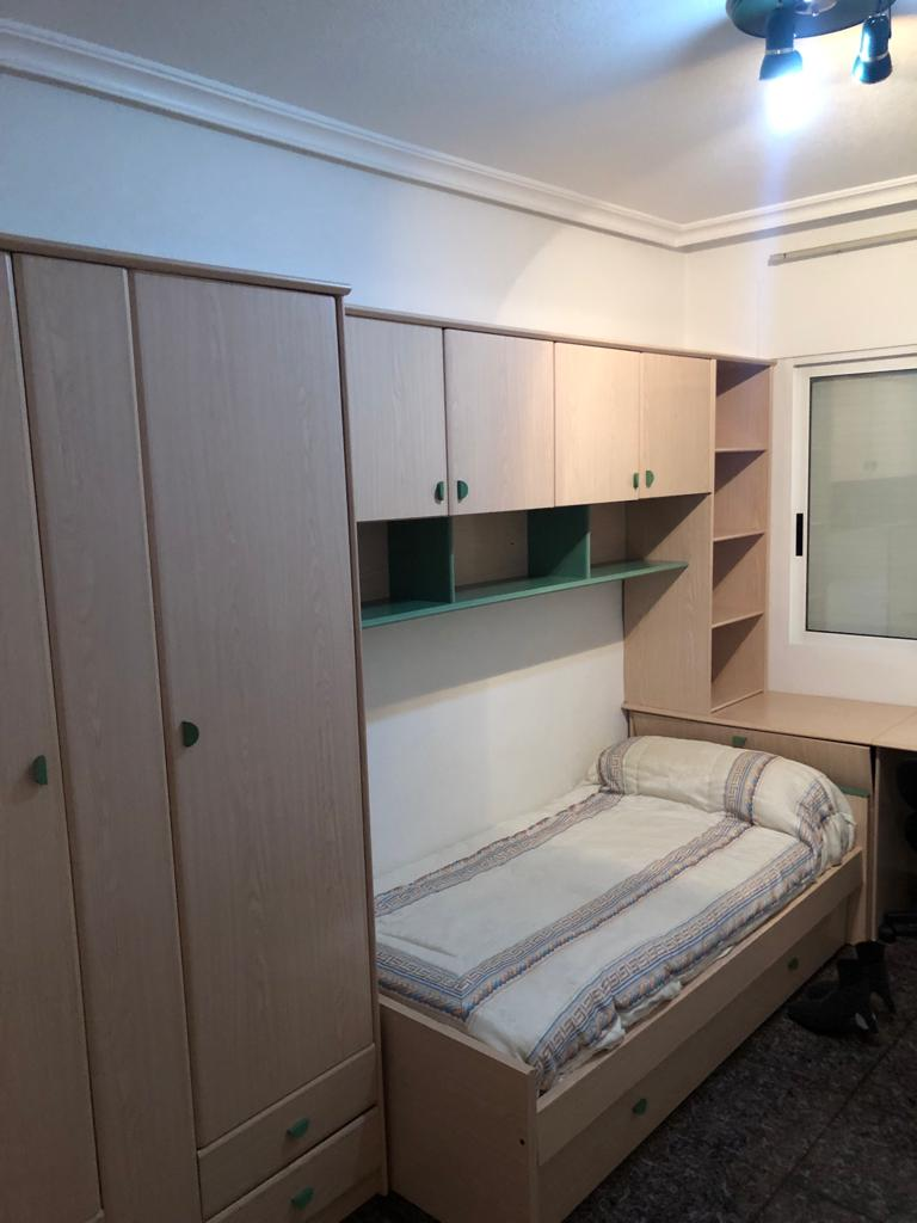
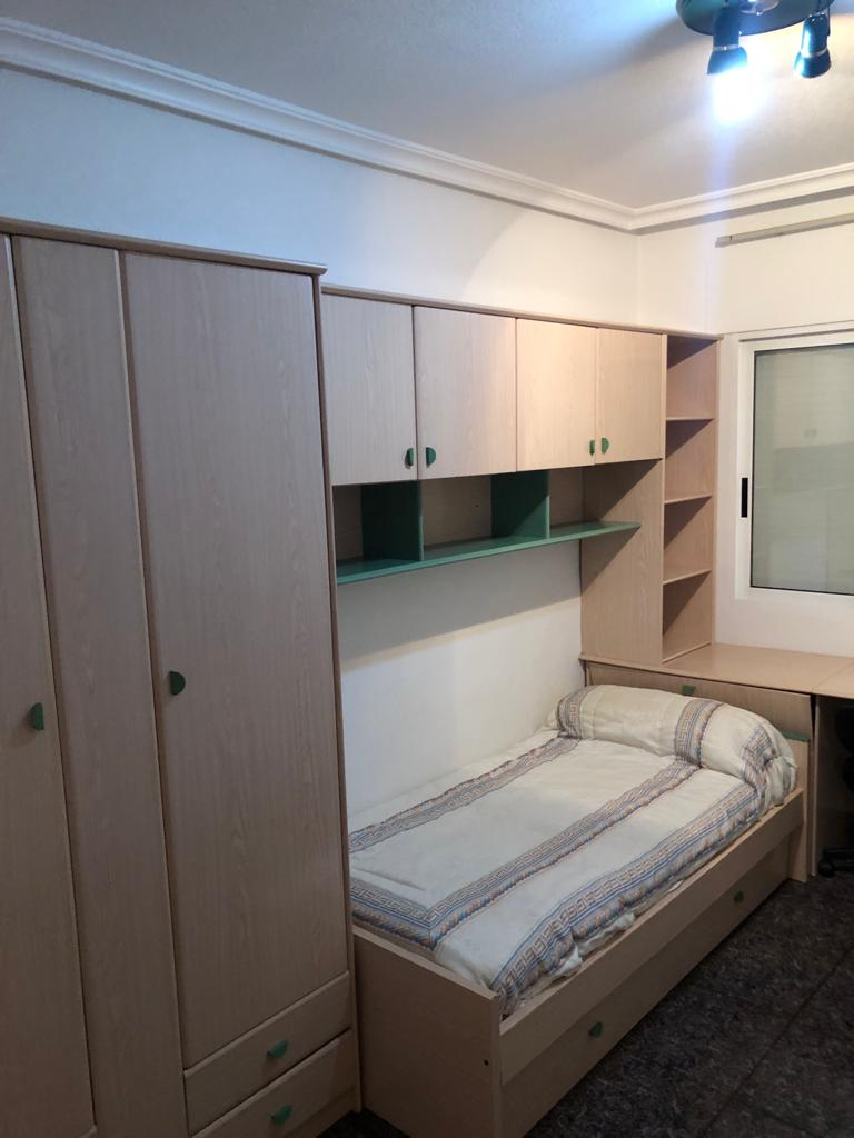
- boots [784,940,898,1035]
